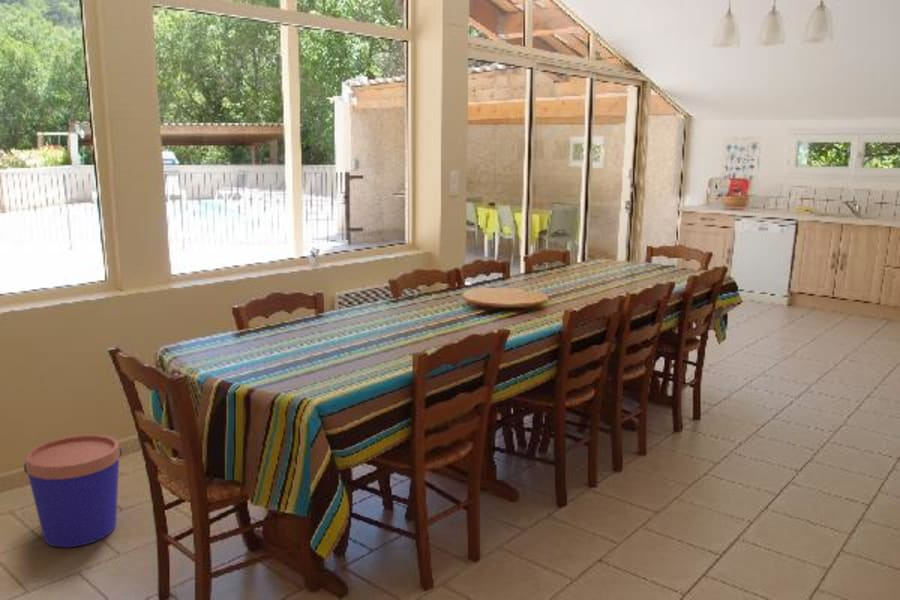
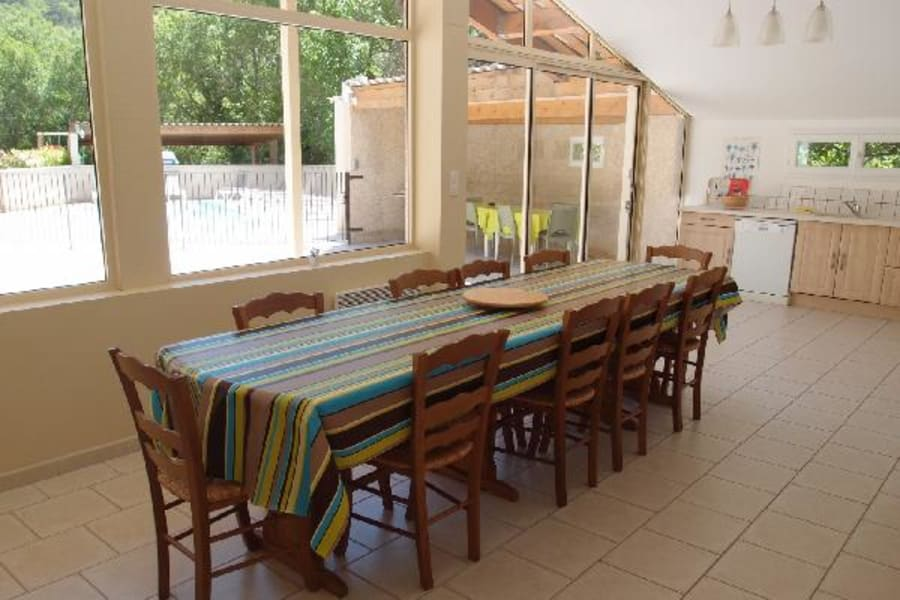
- bucket [23,434,123,548]
